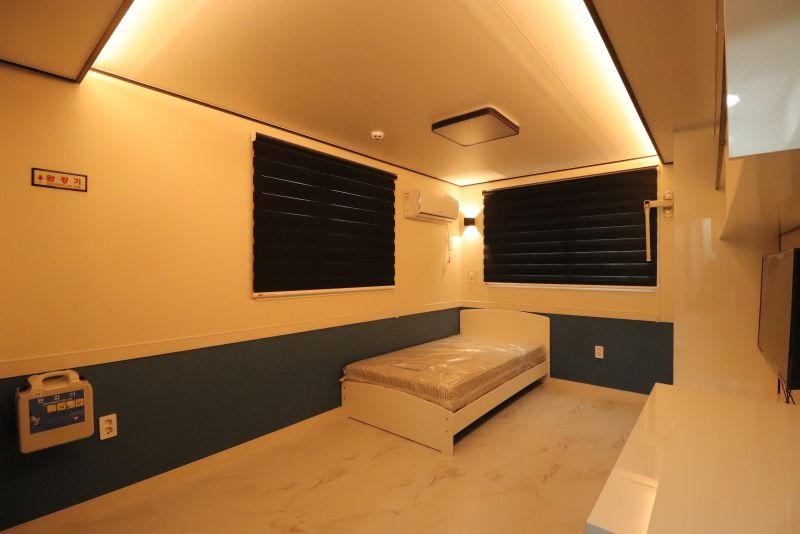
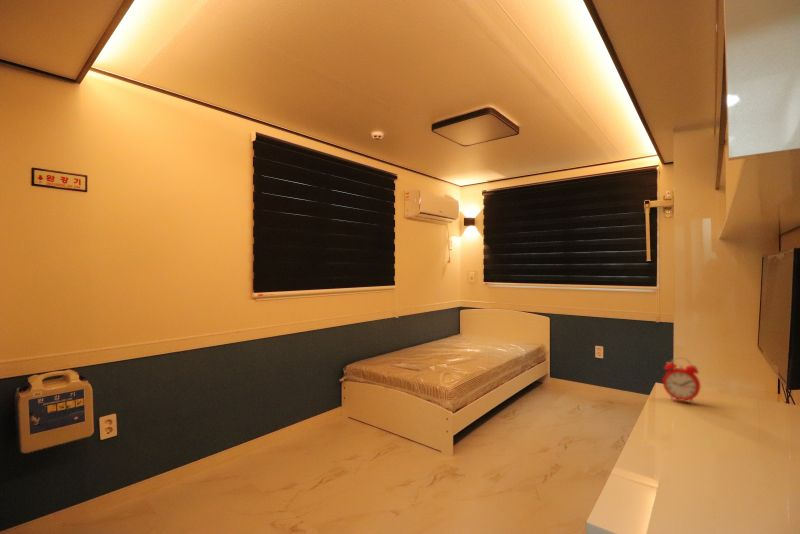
+ alarm clock [662,356,701,405]
